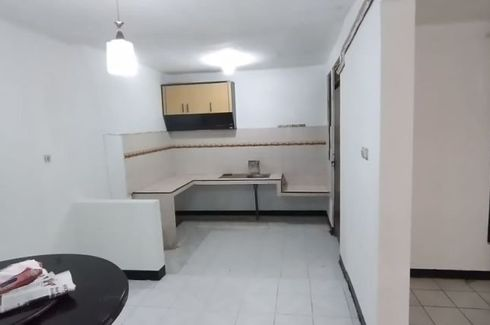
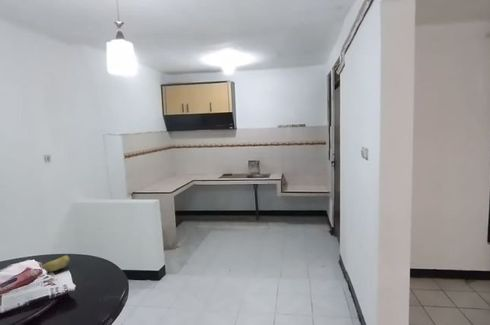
+ banana [40,253,72,272]
